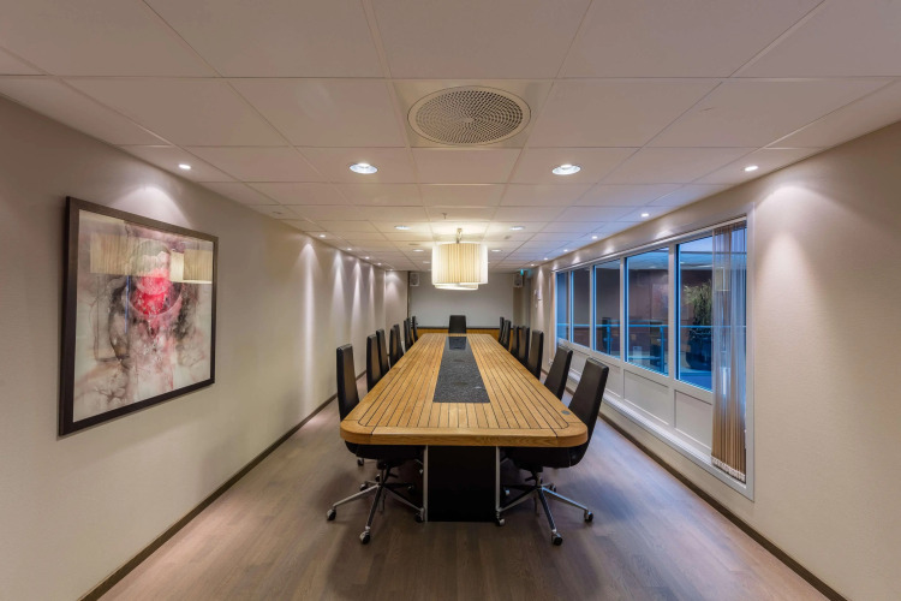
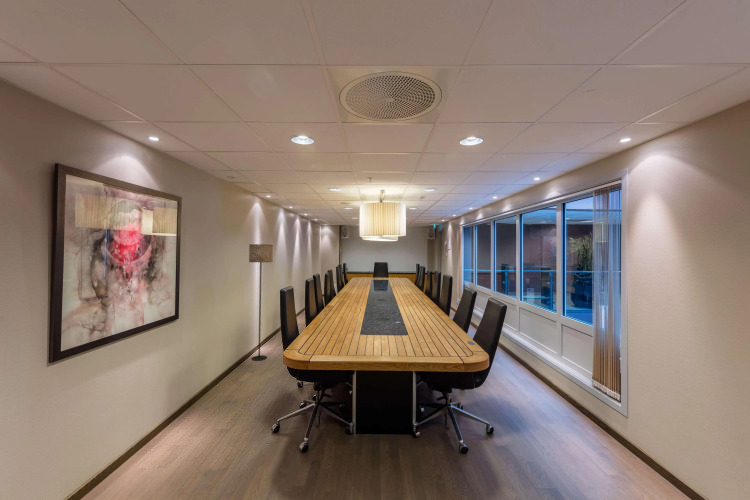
+ floor lamp [248,243,274,362]
